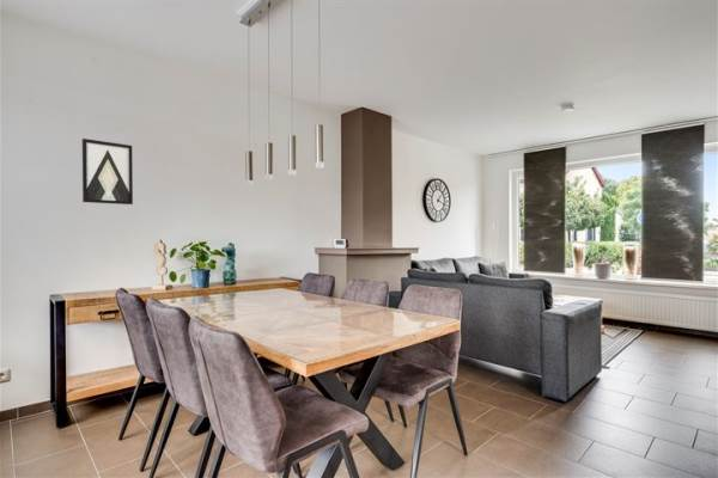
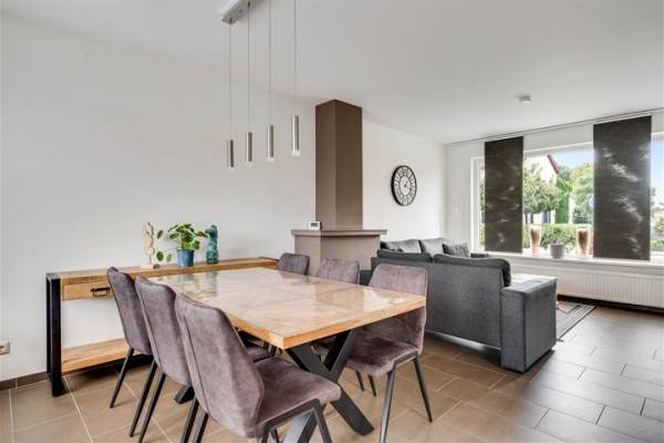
- wall art [81,137,134,206]
